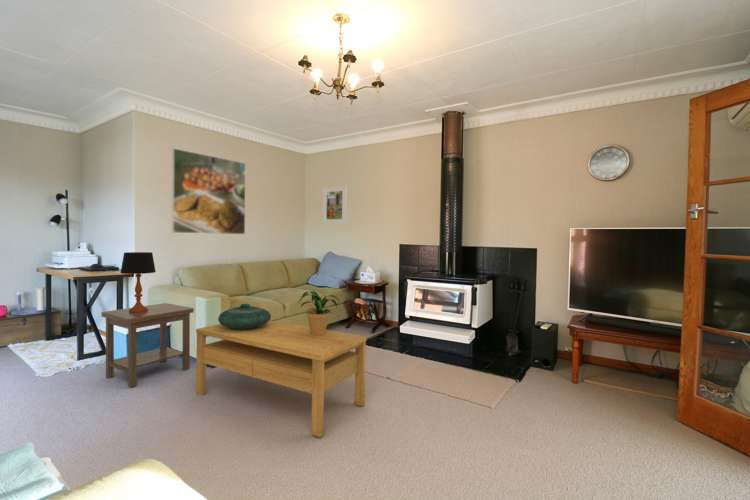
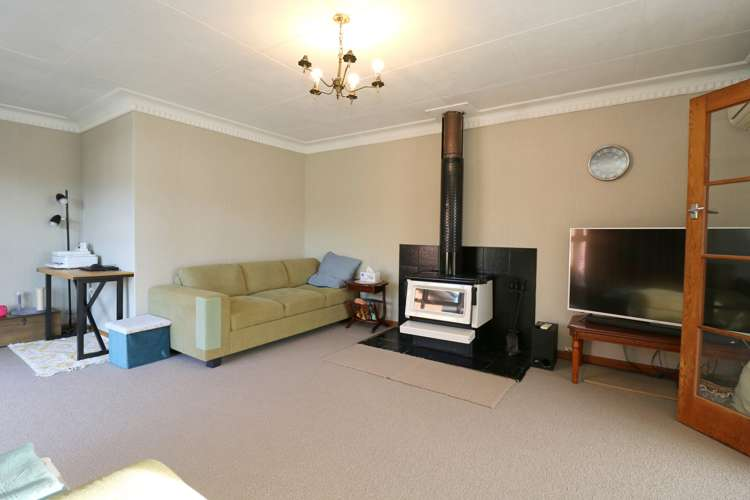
- decorative bowl [217,303,272,330]
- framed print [322,184,348,225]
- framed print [171,147,247,235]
- side table [101,302,195,388]
- coffee table [195,319,367,438]
- table lamp [120,251,157,313]
- potted plant [297,290,343,336]
